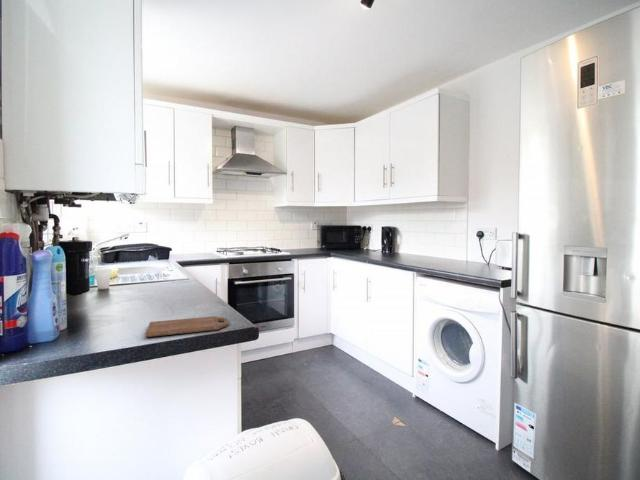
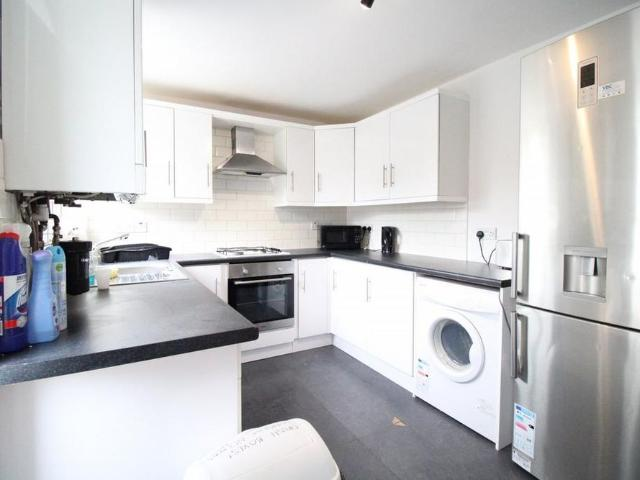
- cutting board [144,315,230,338]
